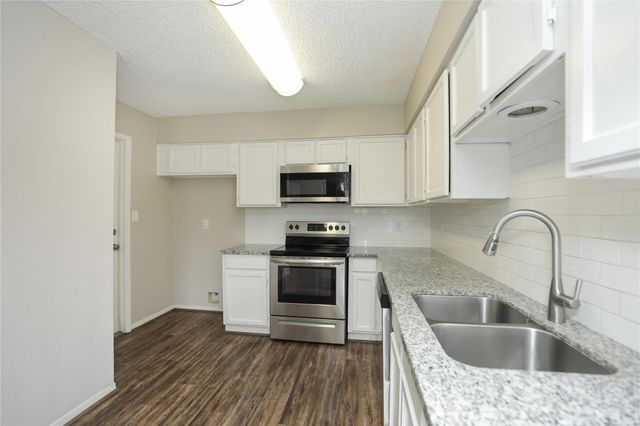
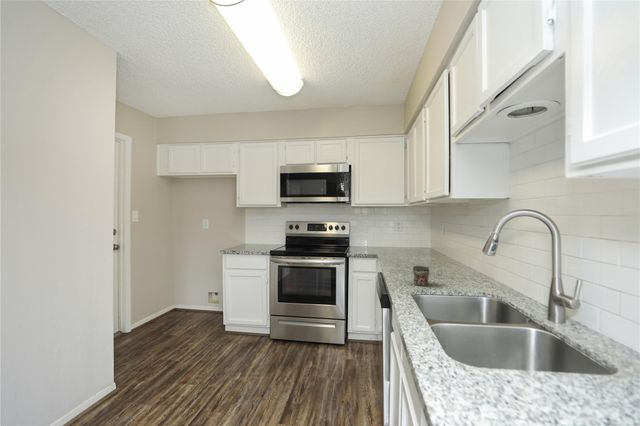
+ mug [412,265,430,287]
